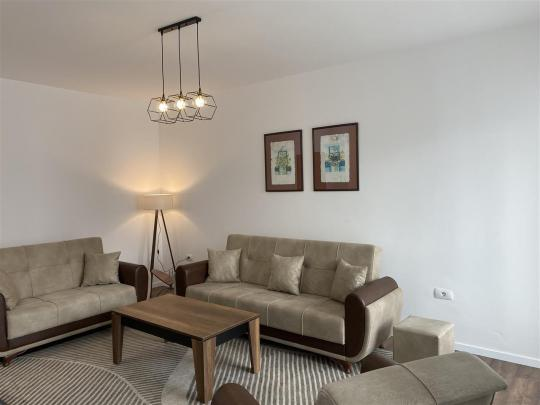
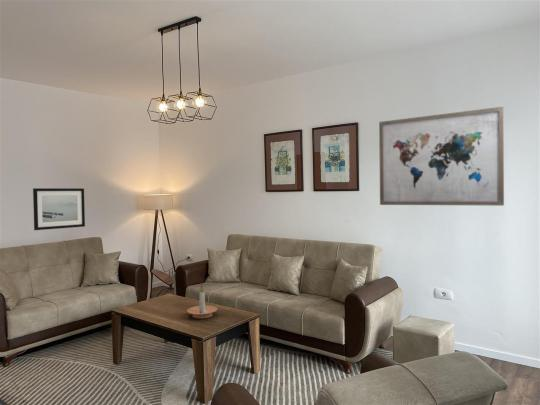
+ wall art [32,187,86,231]
+ candle holder [186,282,219,319]
+ wall art [378,106,505,207]
